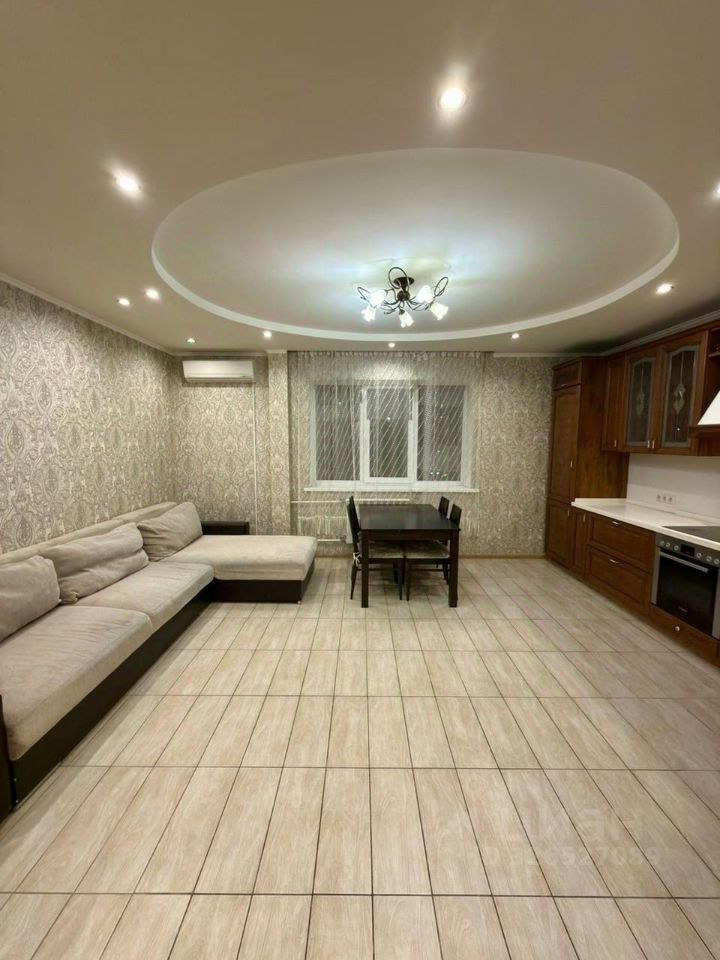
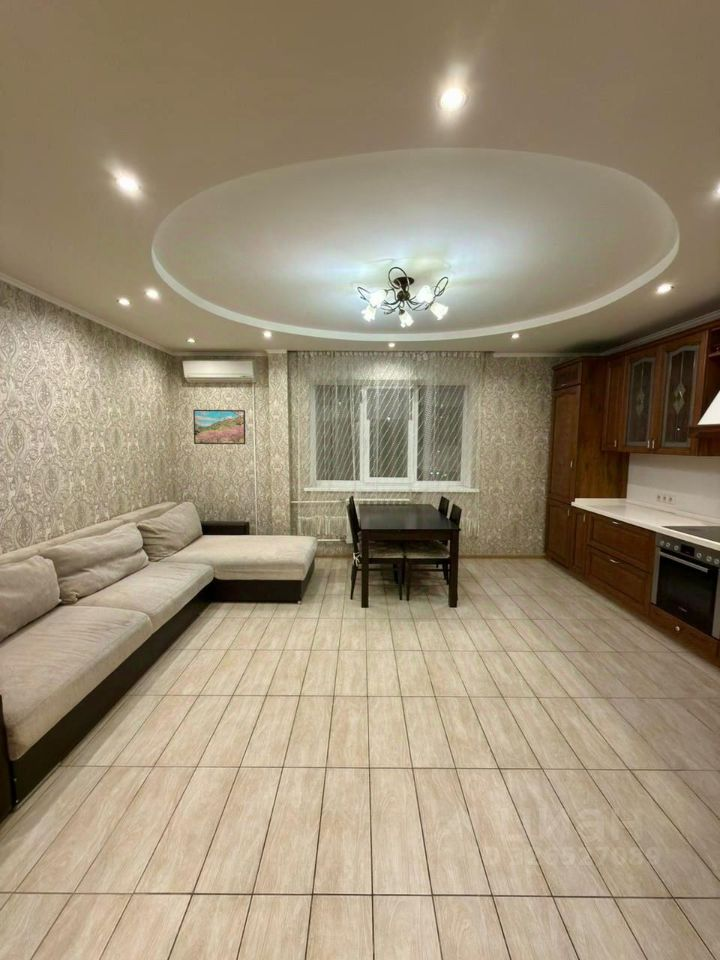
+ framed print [192,409,247,445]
